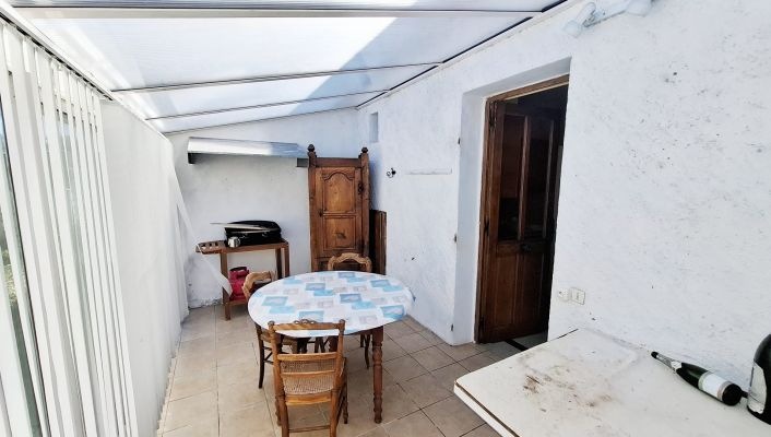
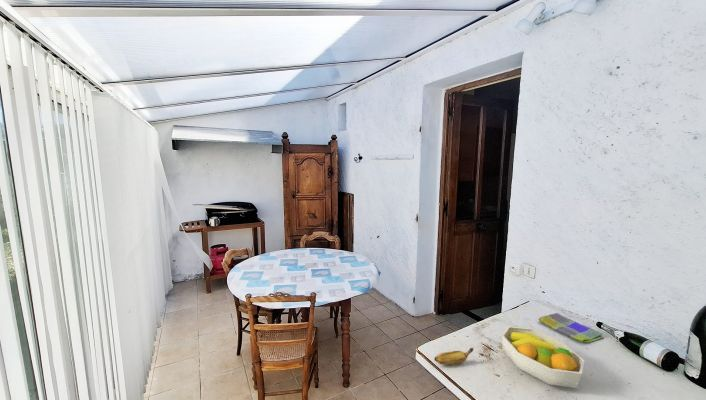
+ banana [434,347,474,366]
+ fruit bowl [501,325,586,389]
+ dish towel [538,312,605,344]
